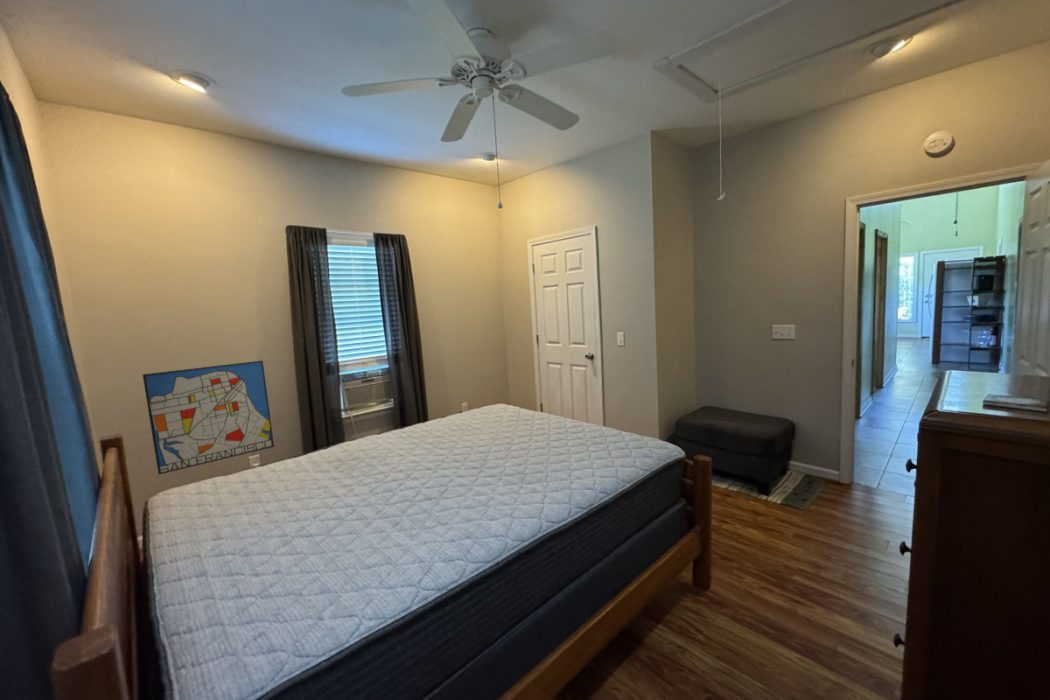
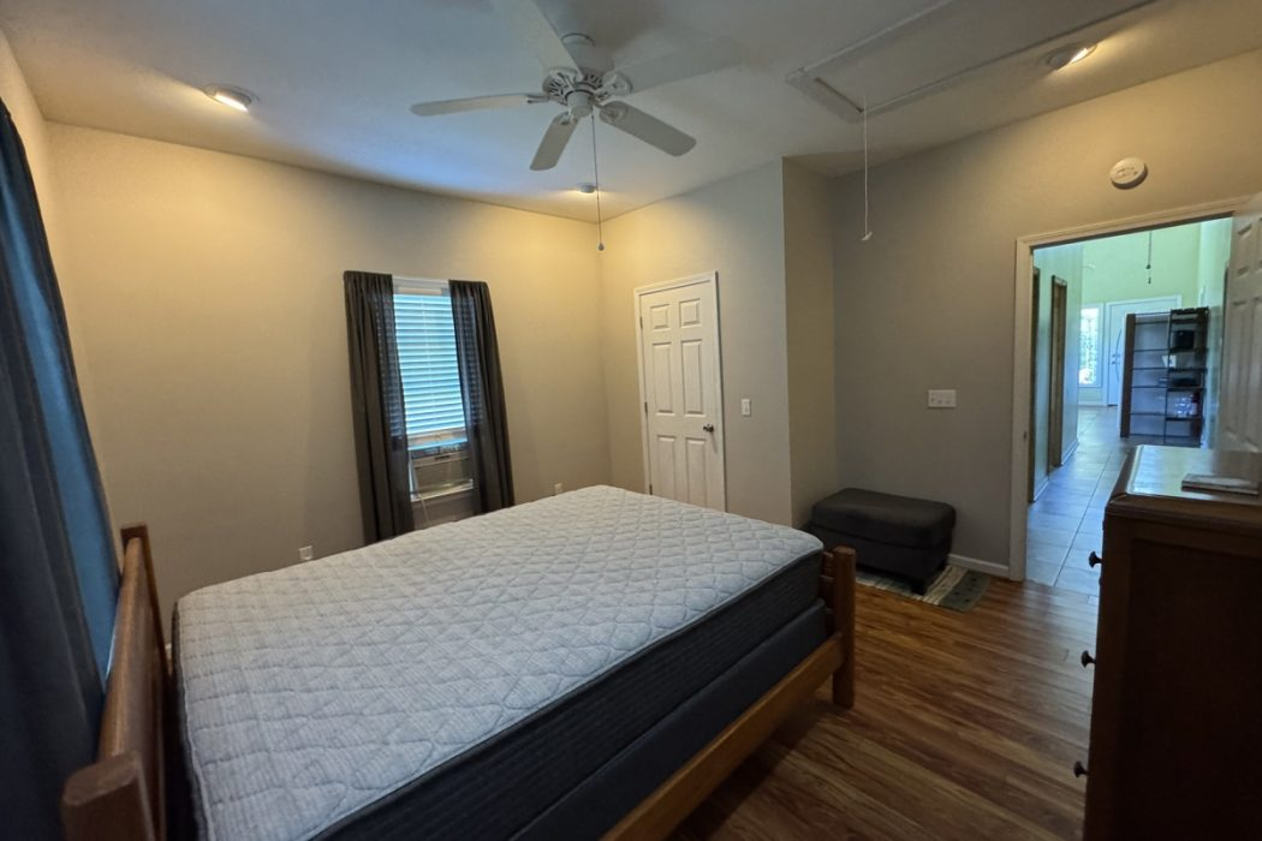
- wall art [142,360,275,475]
